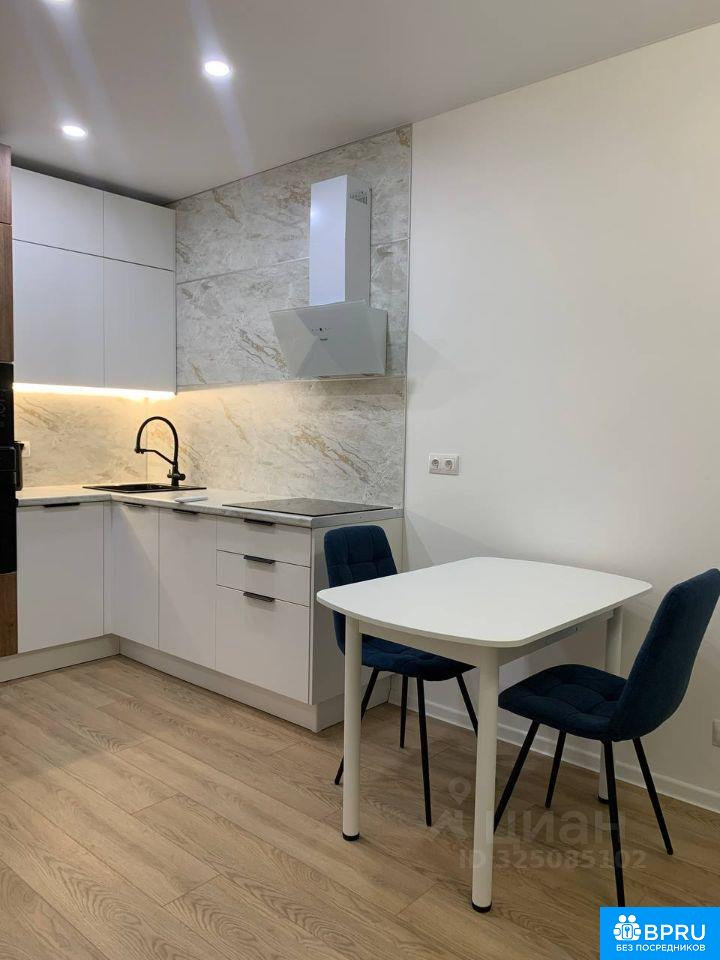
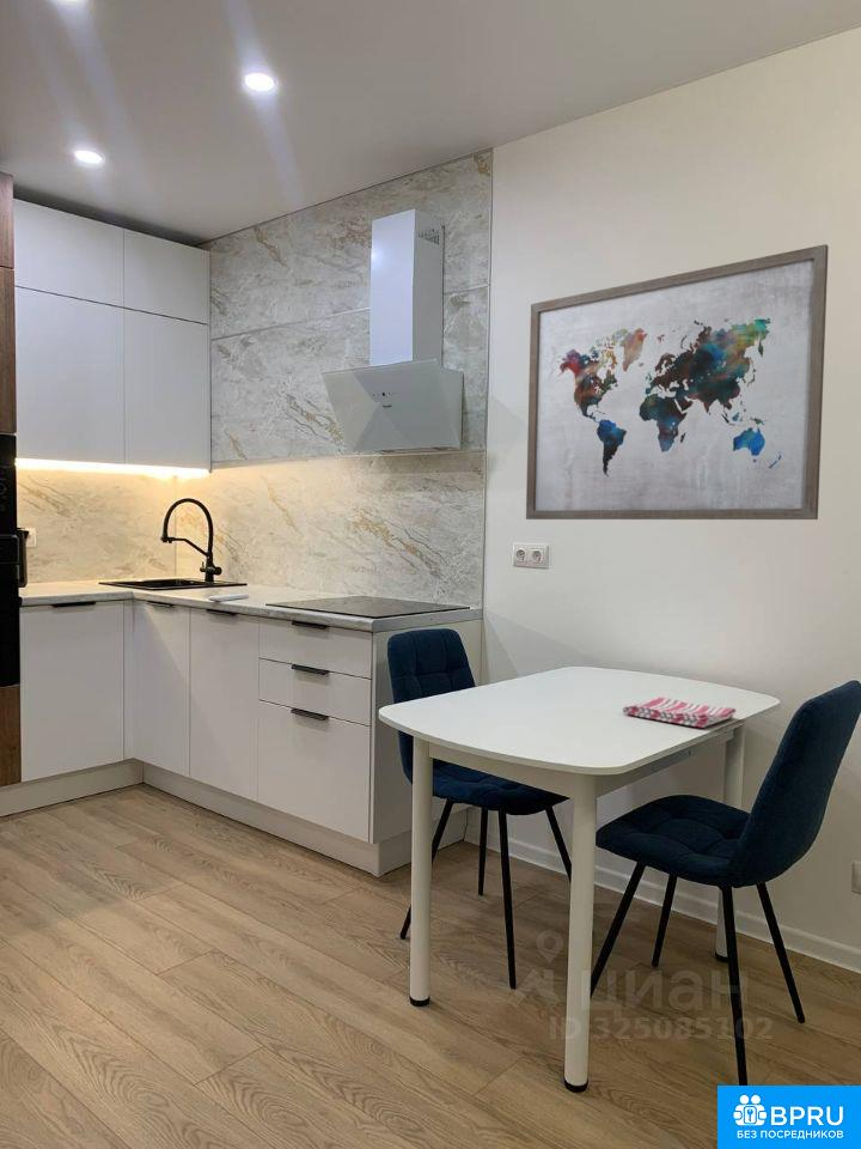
+ wall art [525,243,830,521]
+ dish towel [621,697,738,729]
